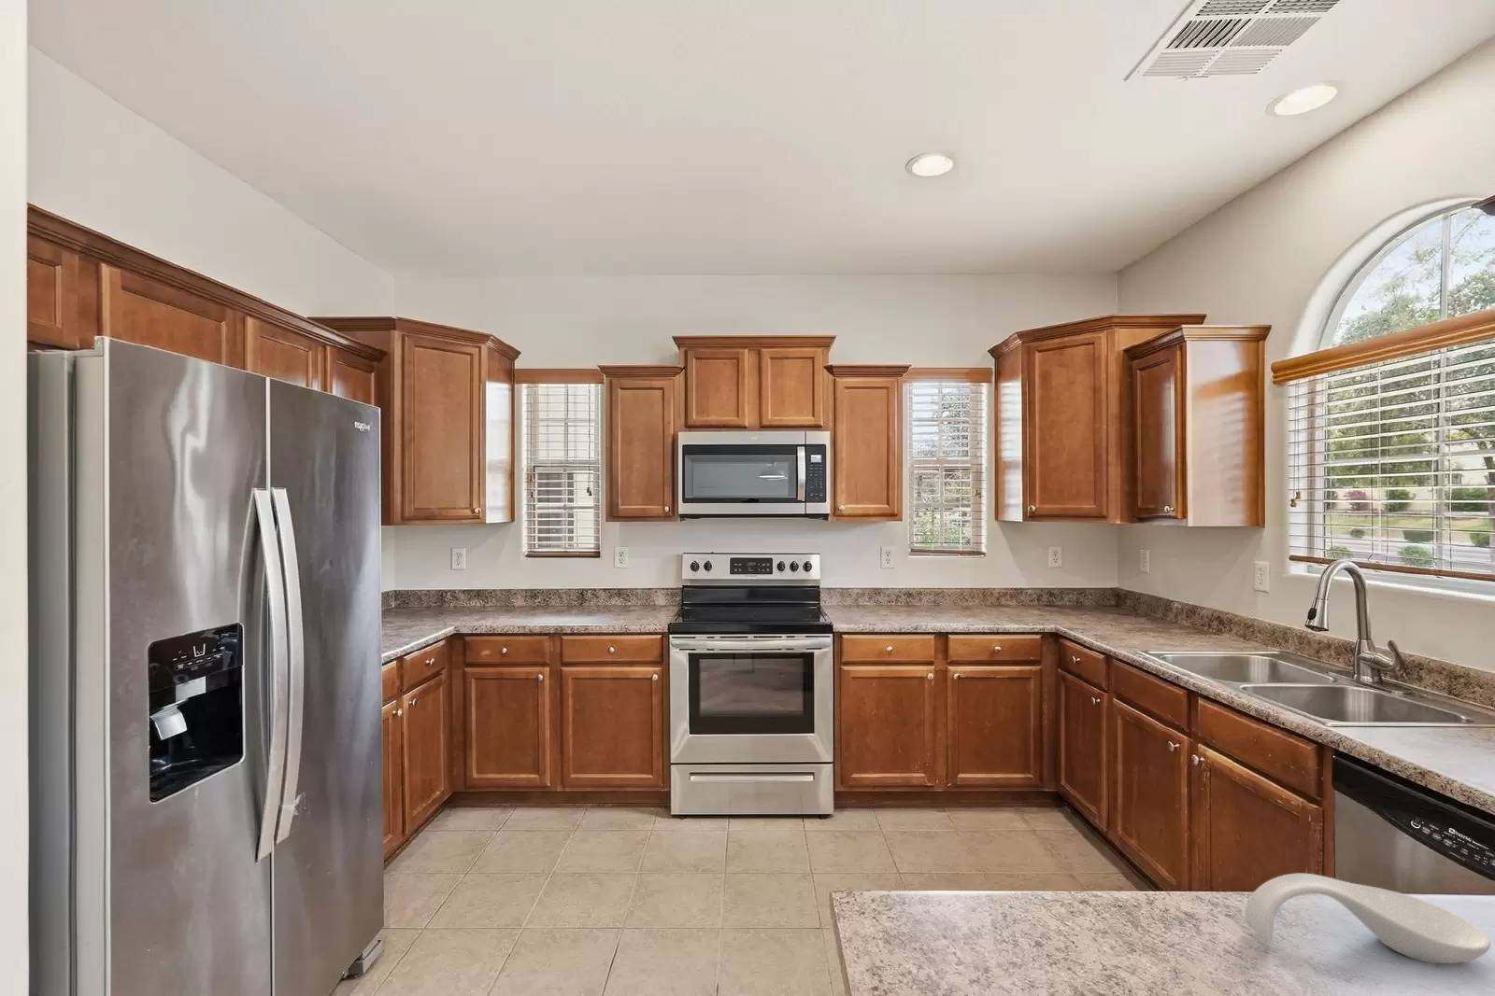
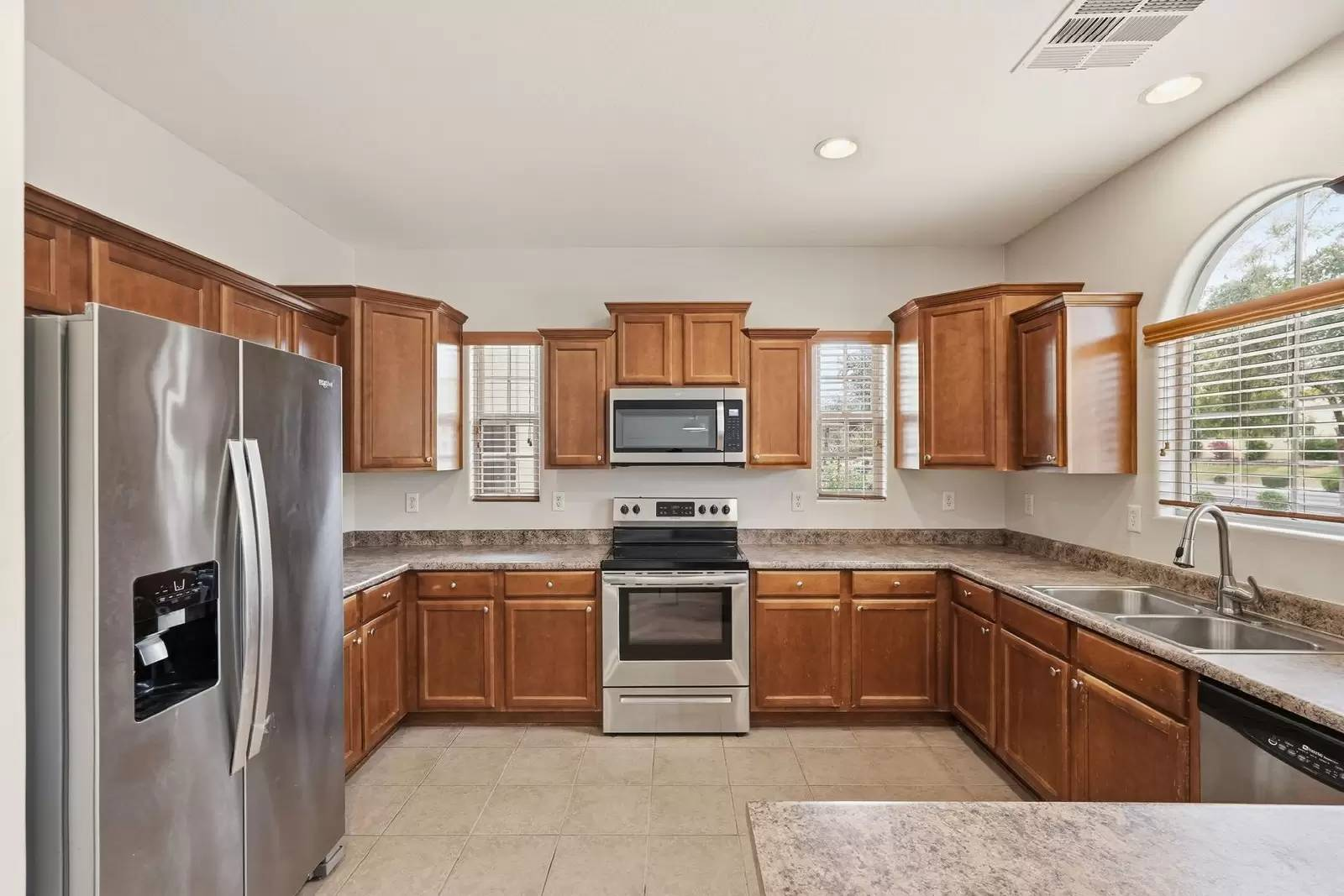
- spoon rest [1242,873,1492,964]
